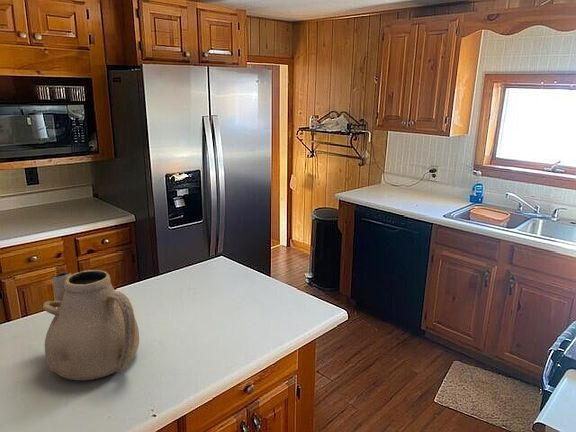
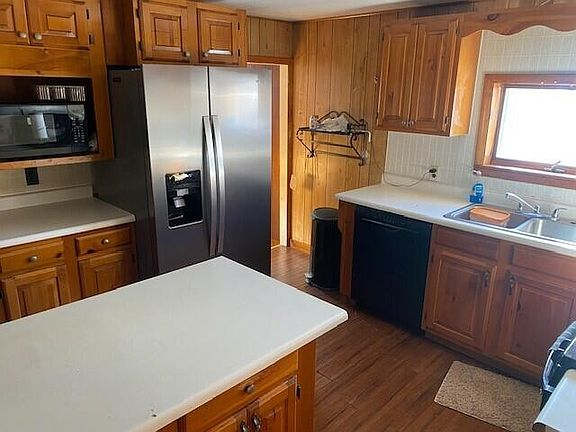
- teapot [42,269,140,381]
